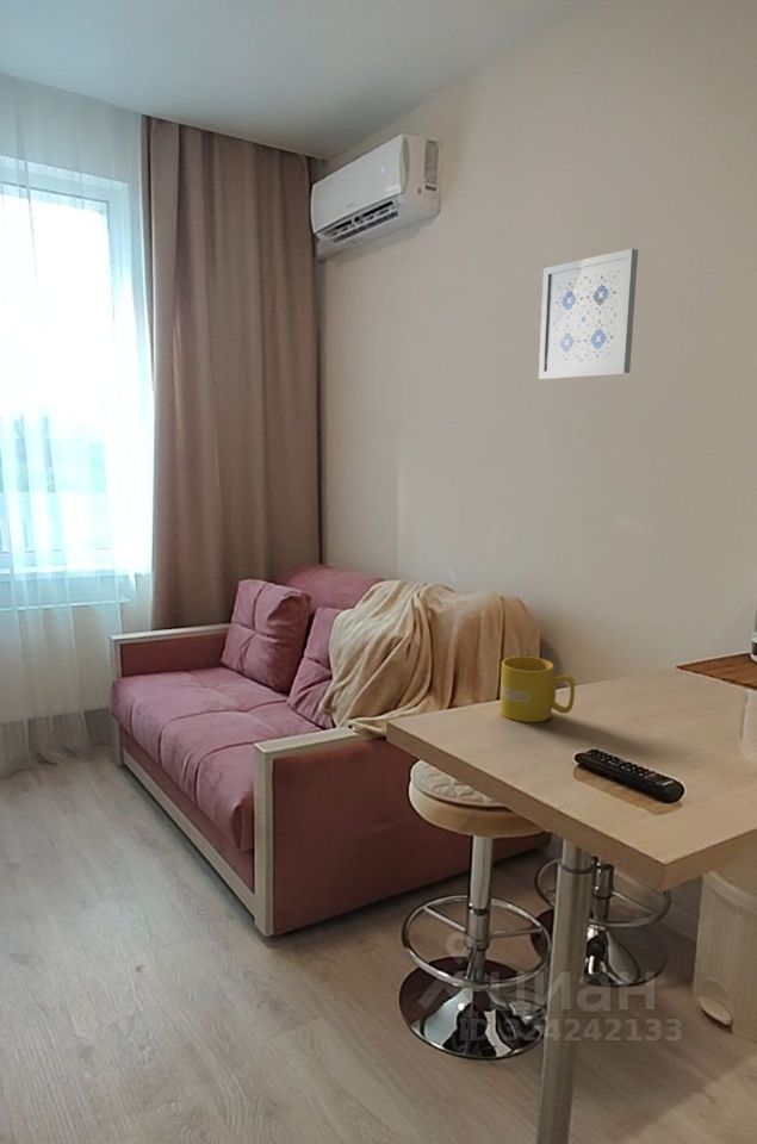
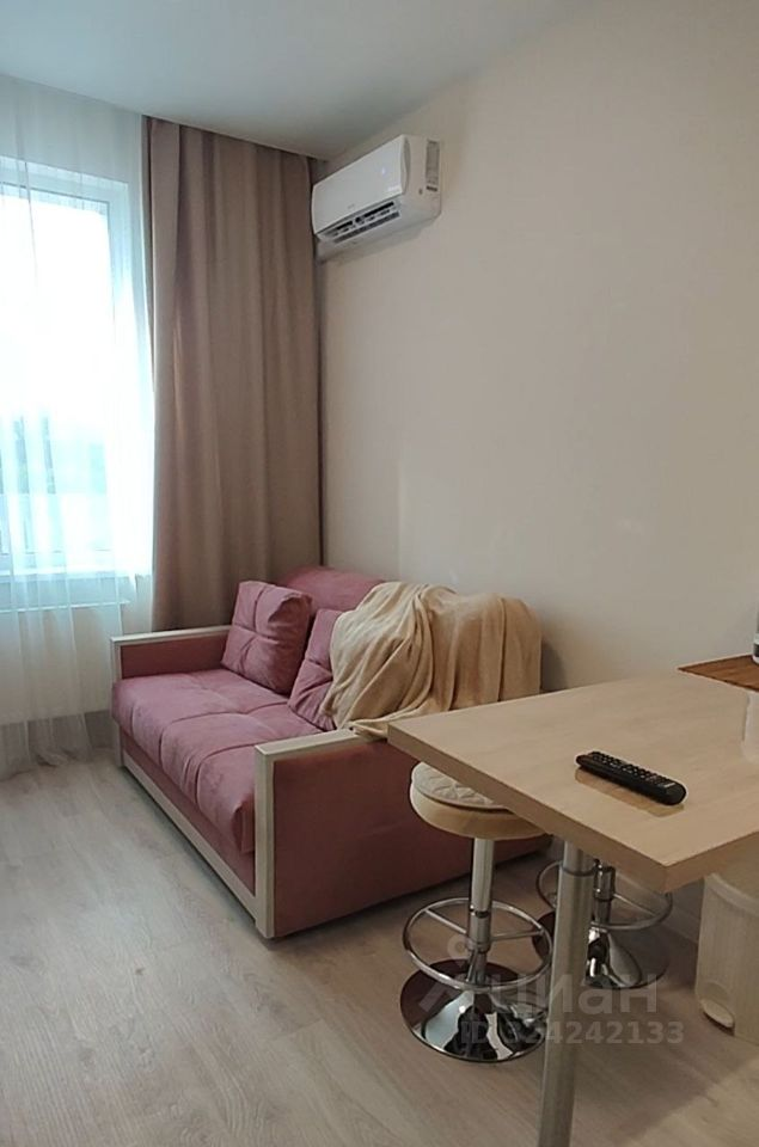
- mug [498,655,576,723]
- wall art [538,248,639,380]
